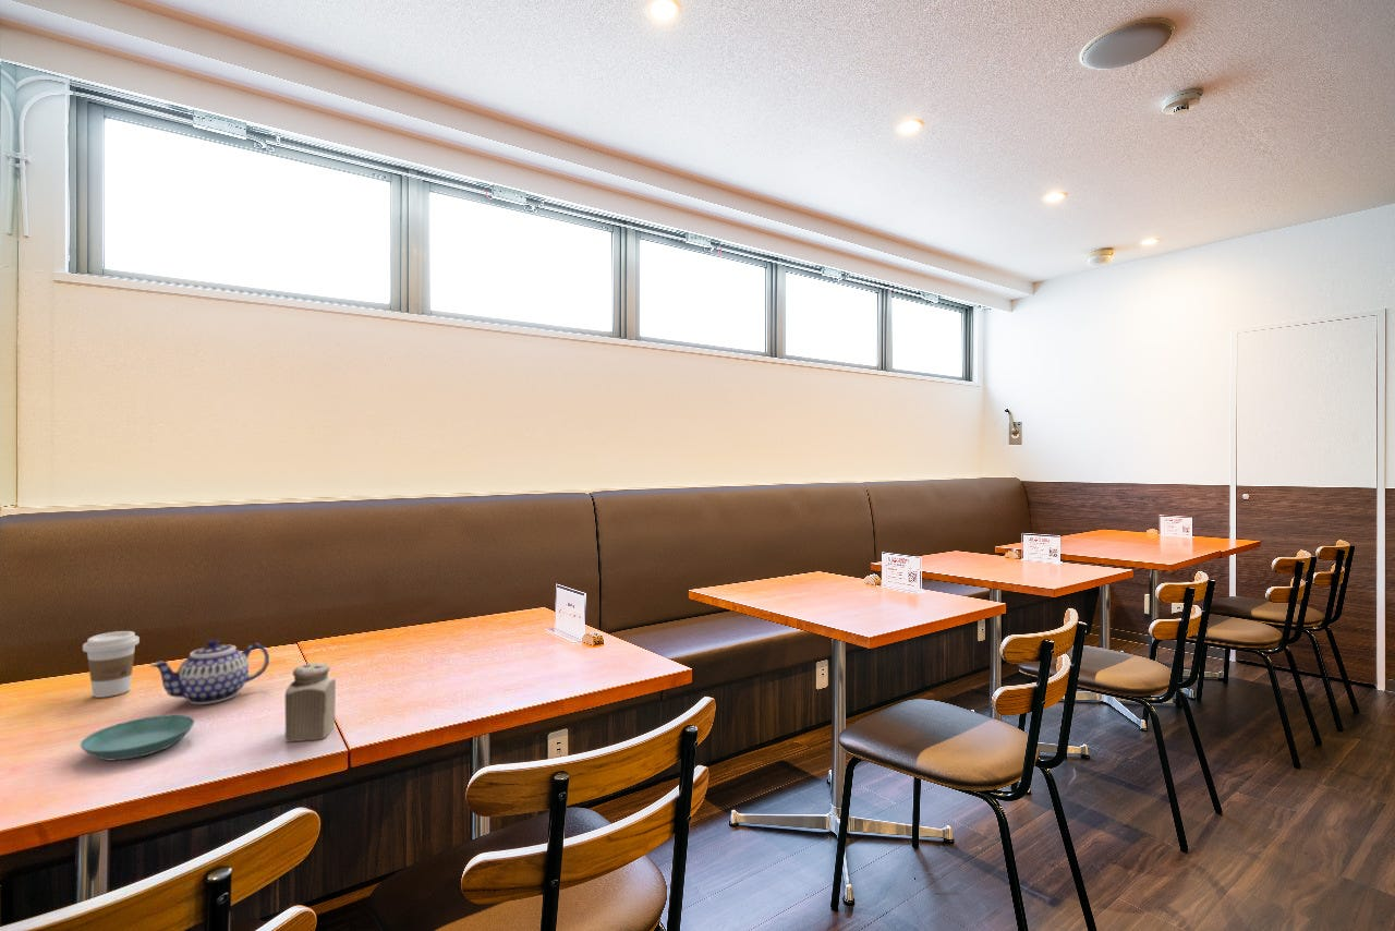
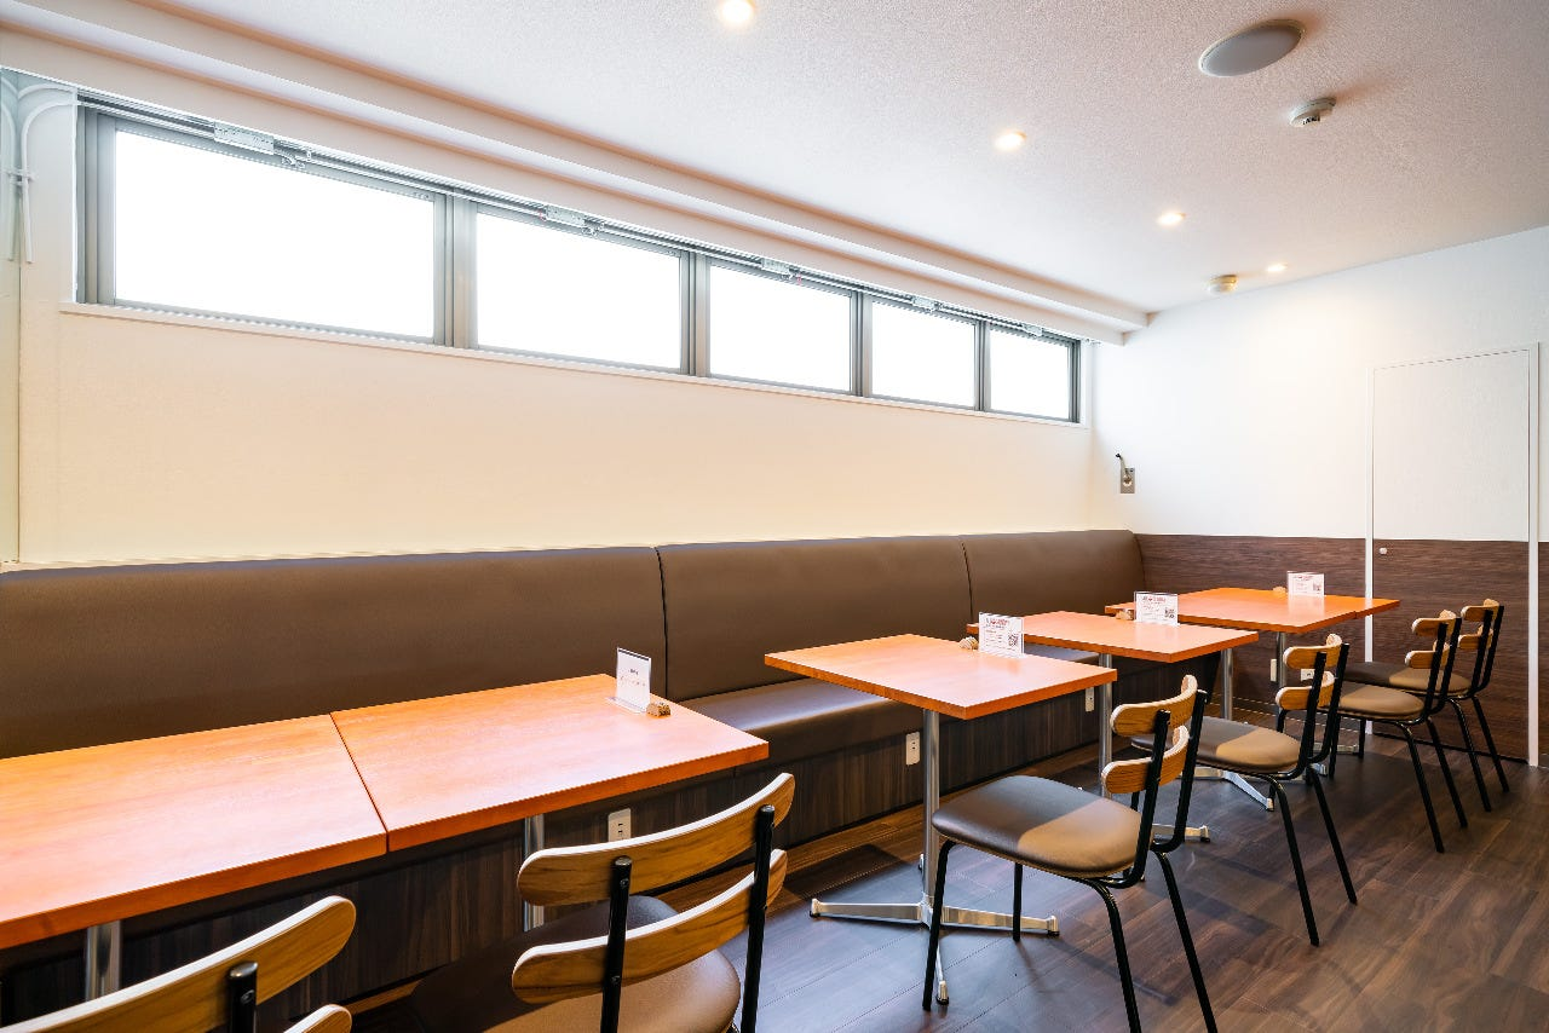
- coffee cup [82,630,141,699]
- saucer [78,714,196,761]
- teapot [149,639,270,705]
- salt shaker [284,662,337,742]
